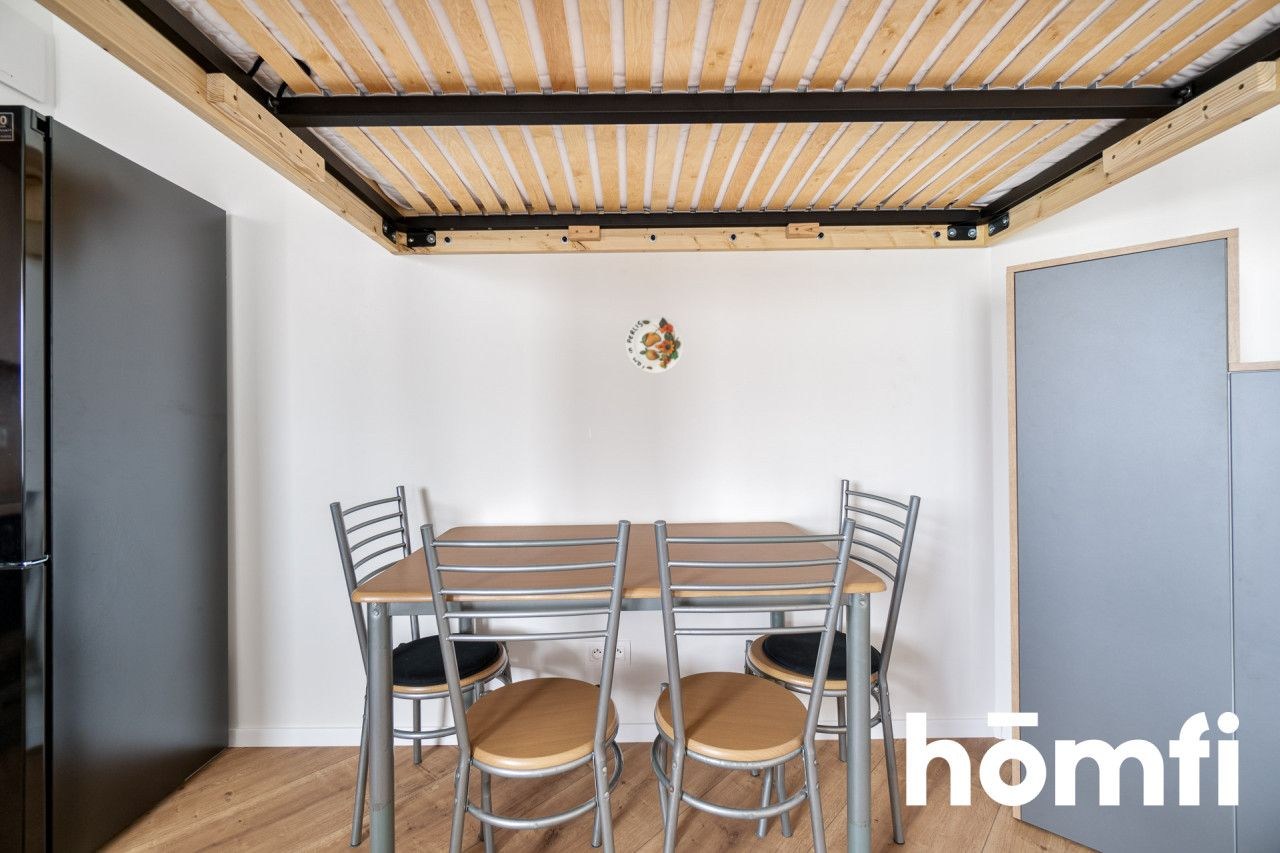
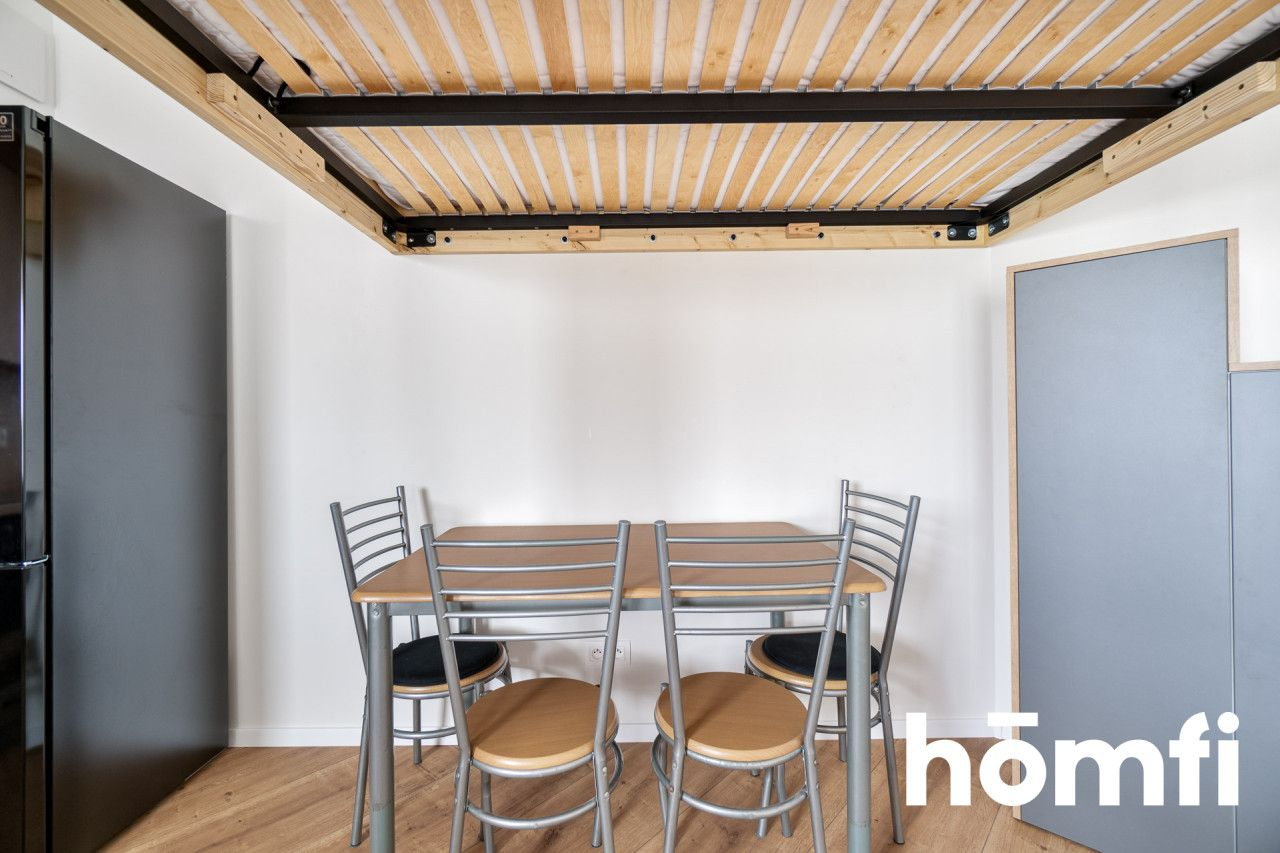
- decorative plate [625,314,685,374]
